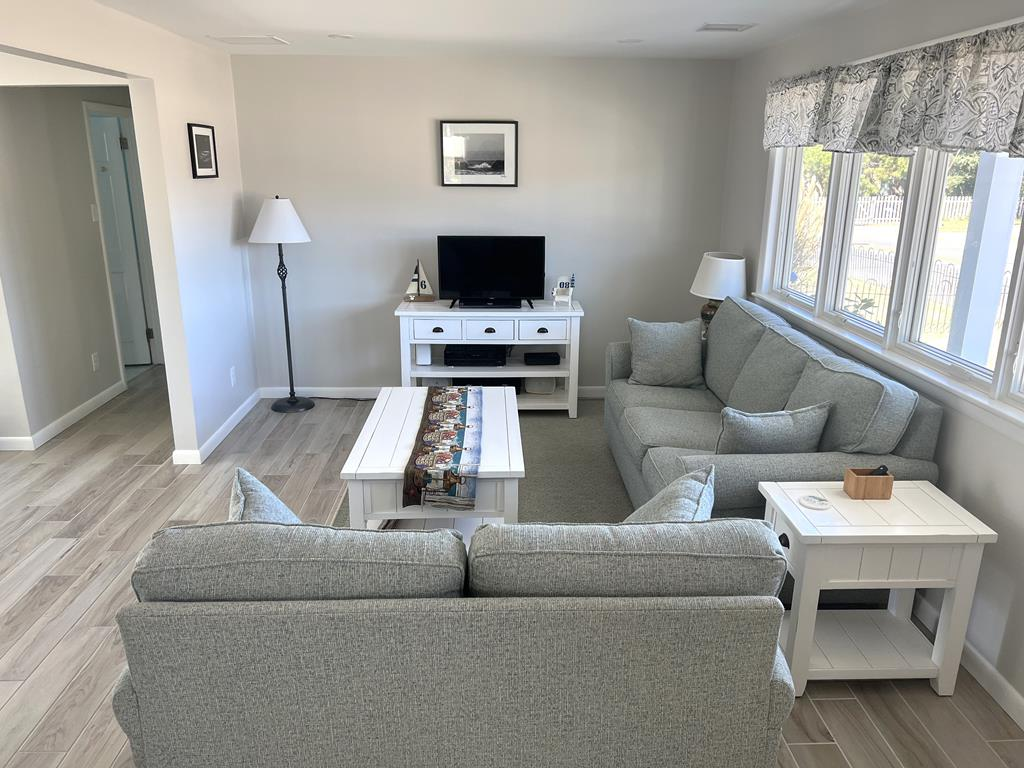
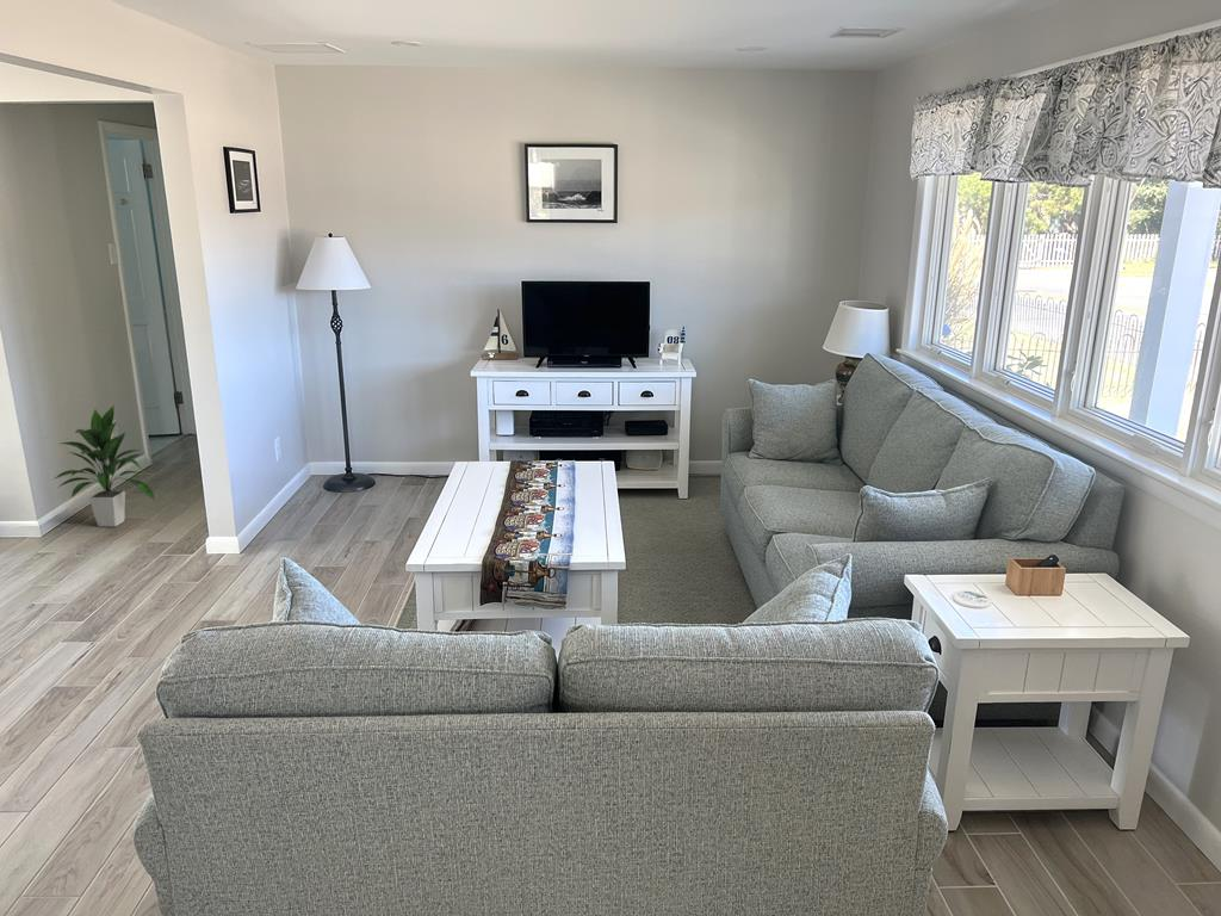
+ indoor plant [52,403,157,527]
